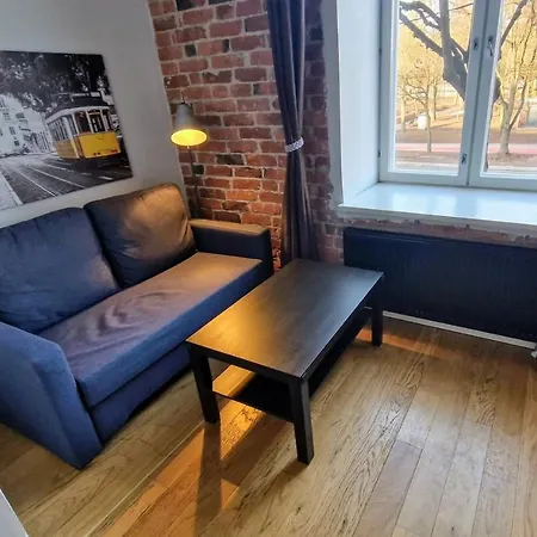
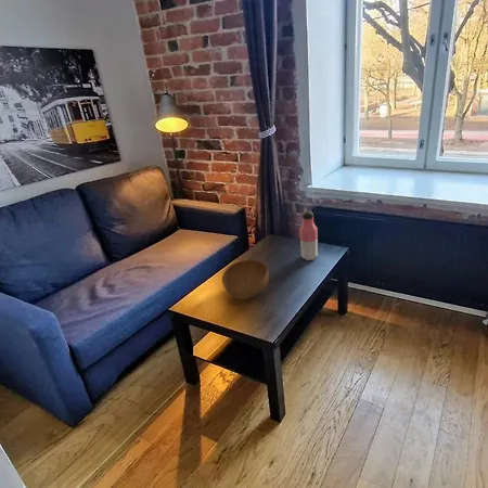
+ bowl [221,259,270,300]
+ water bottle [298,210,319,261]
